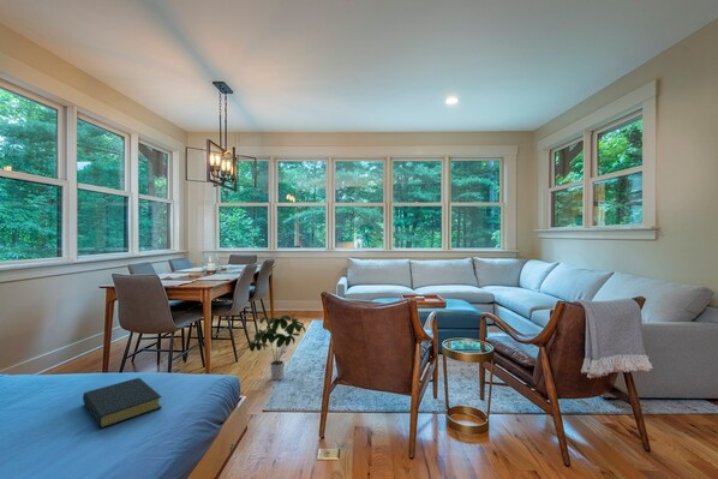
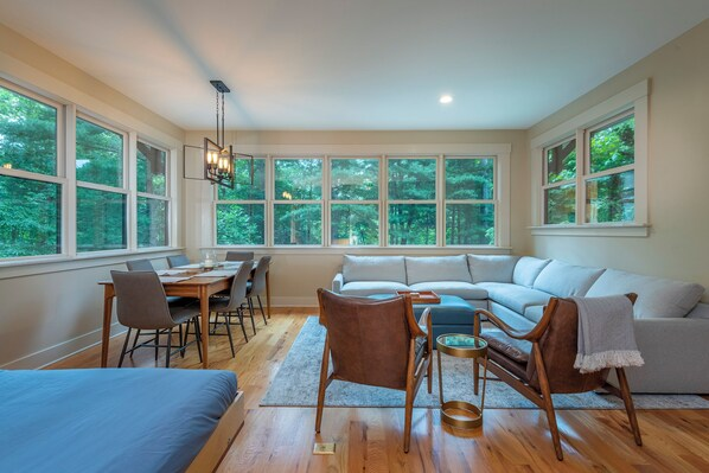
- potted plant [246,315,306,382]
- hardback book [82,377,163,430]
